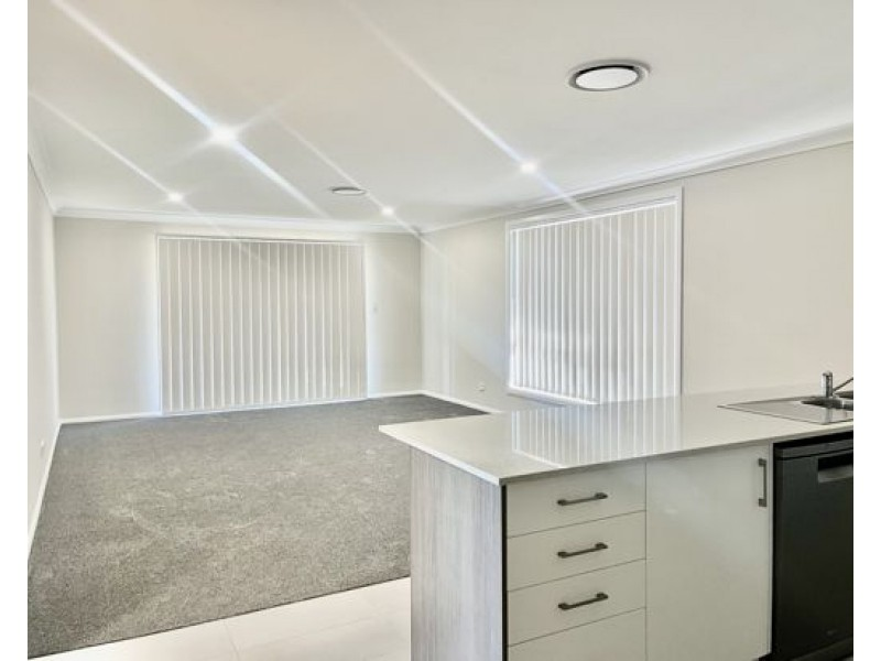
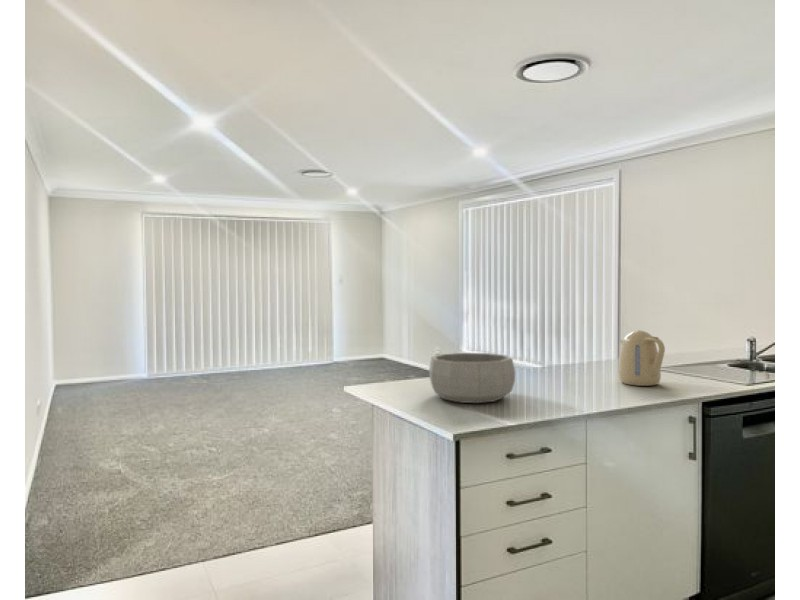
+ decorative bowl [428,352,516,404]
+ kettle [618,329,666,387]
